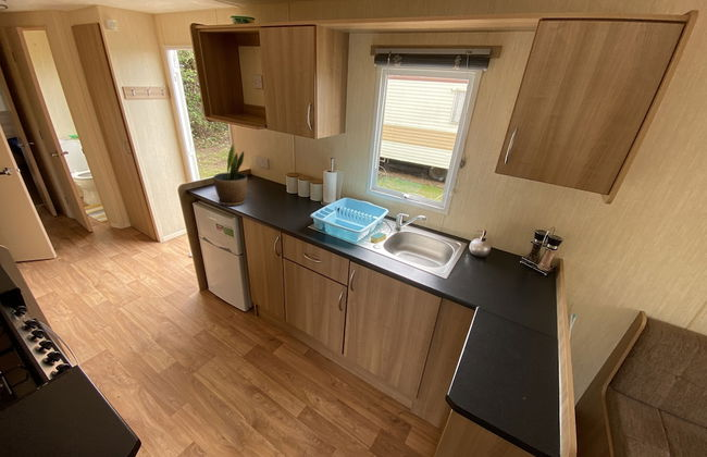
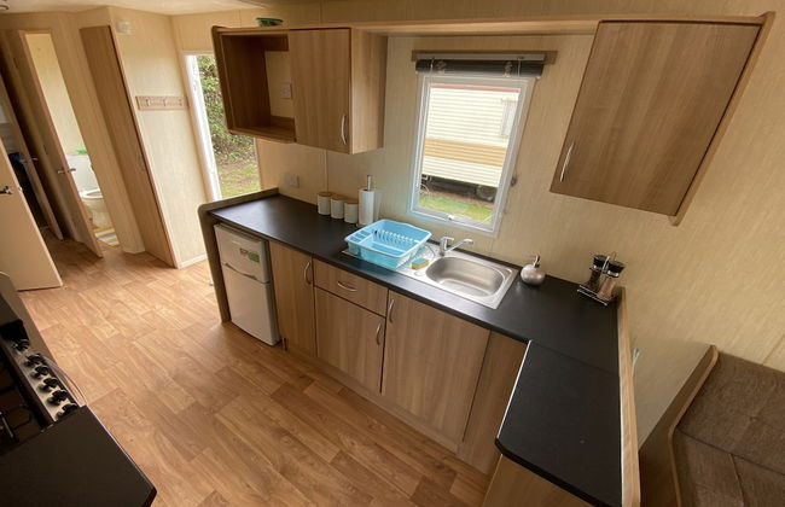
- potted plant [212,143,248,207]
